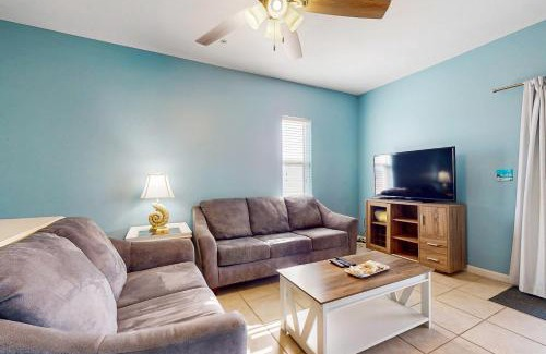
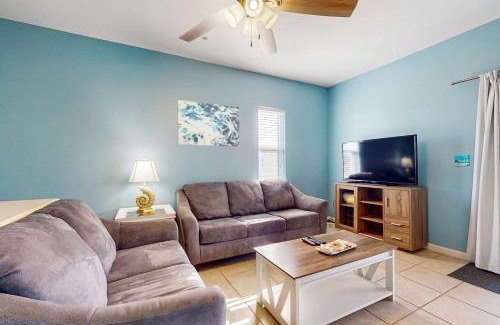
+ wall art [177,99,240,147]
